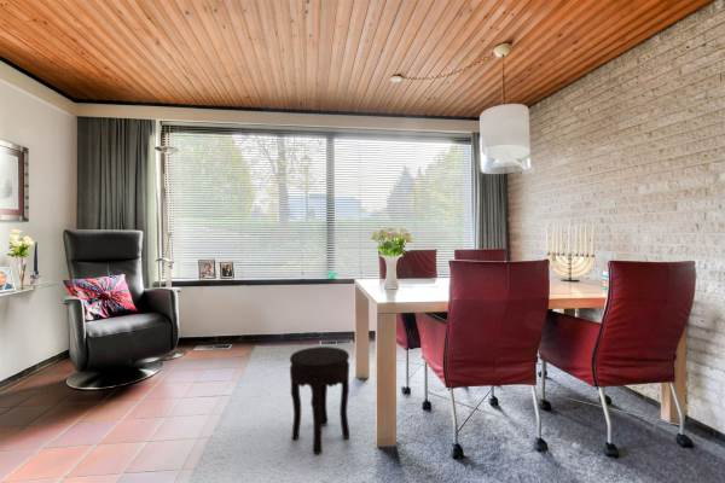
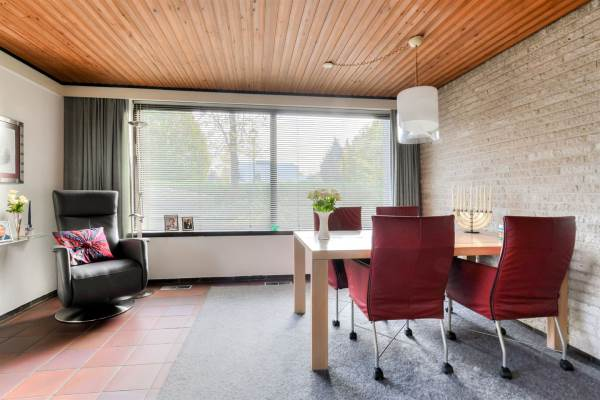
- side table [289,345,350,455]
